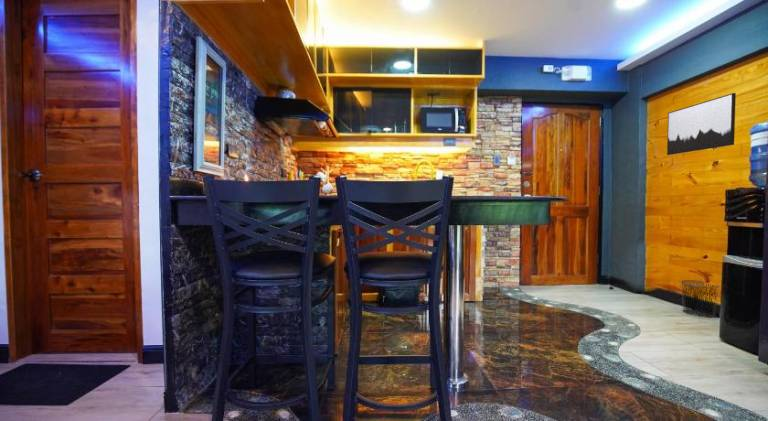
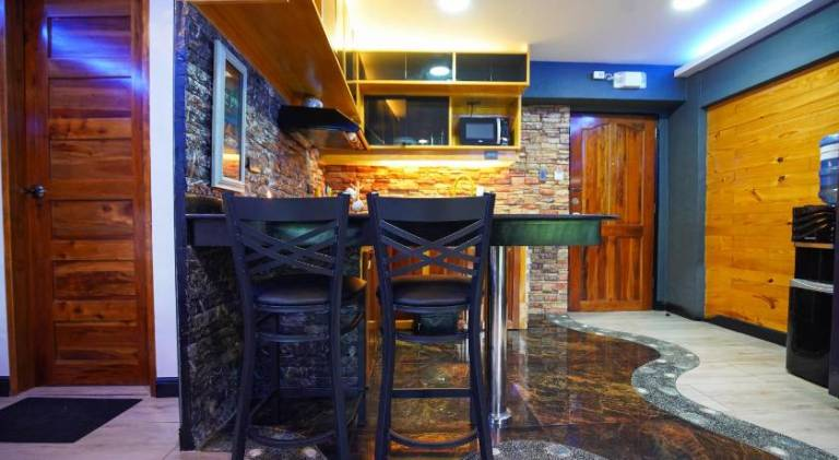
- waste bin [680,279,720,318]
- wall art [666,92,737,156]
